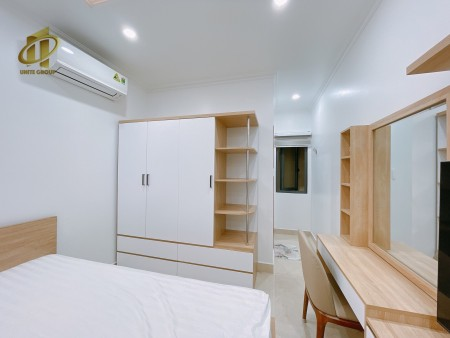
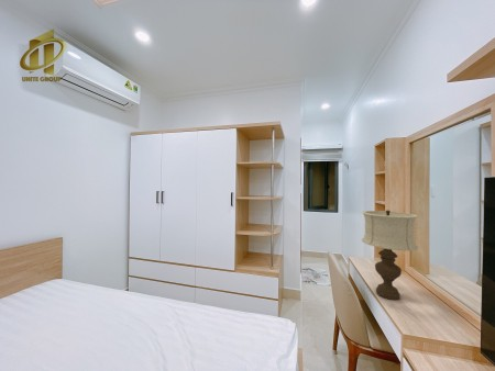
+ table lamp [361,209,419,301]
